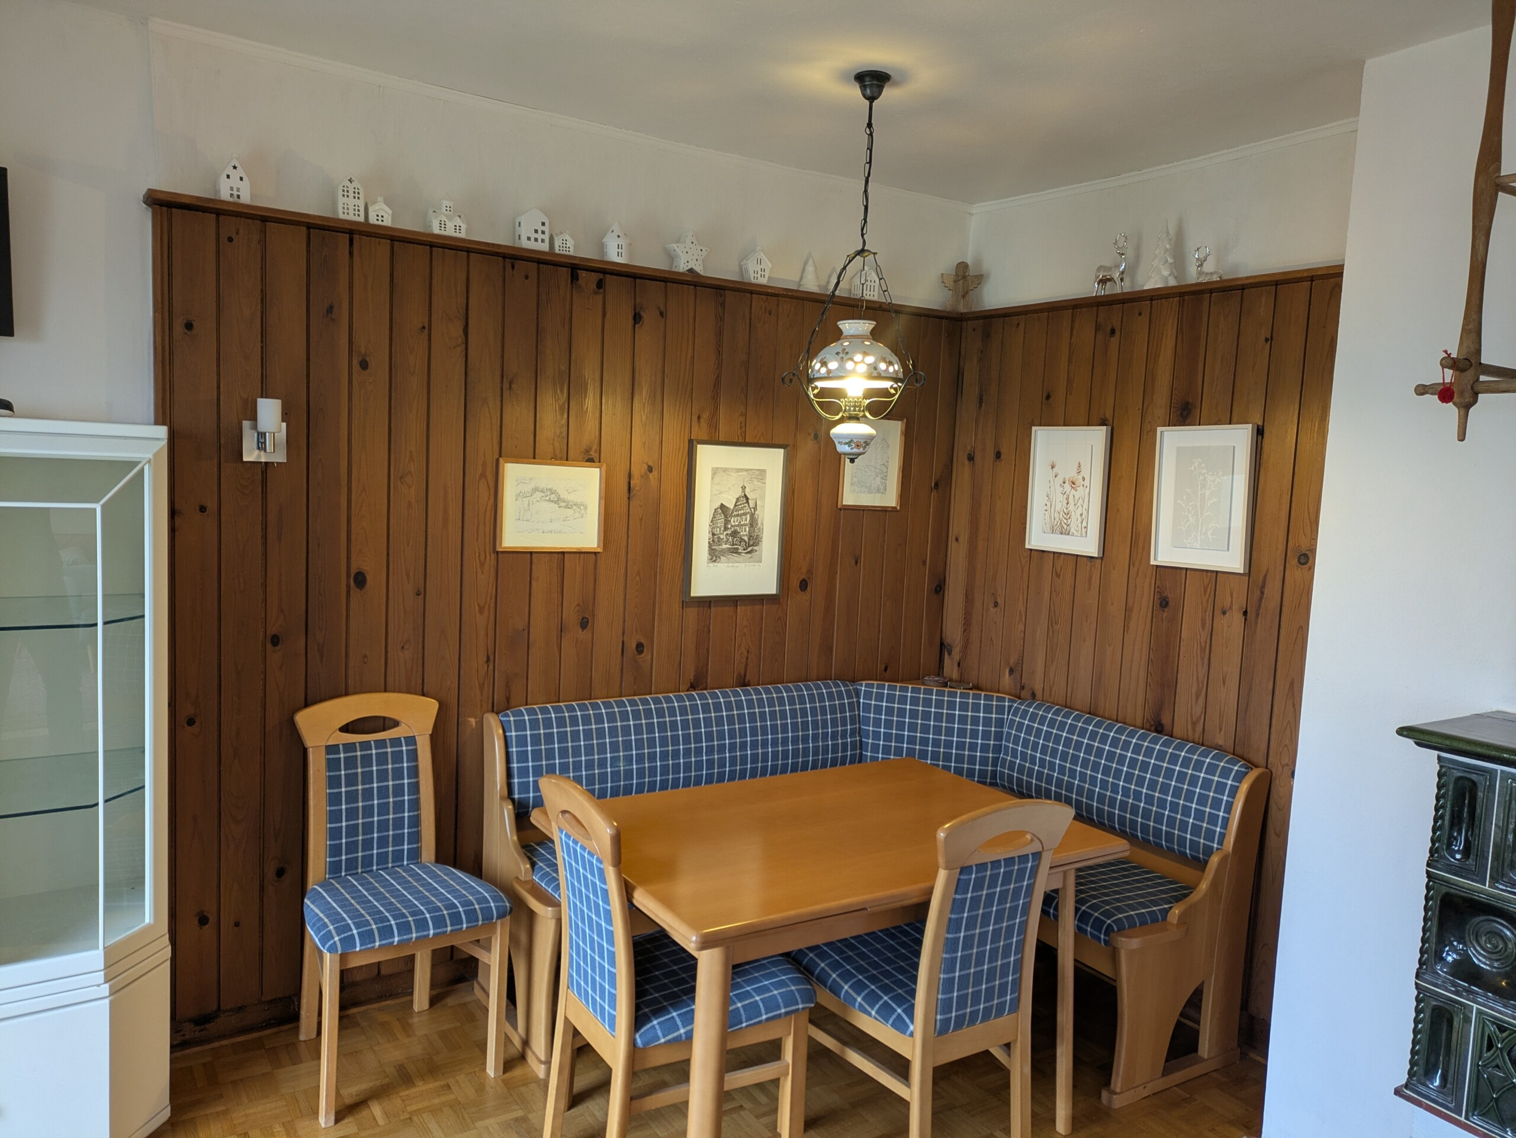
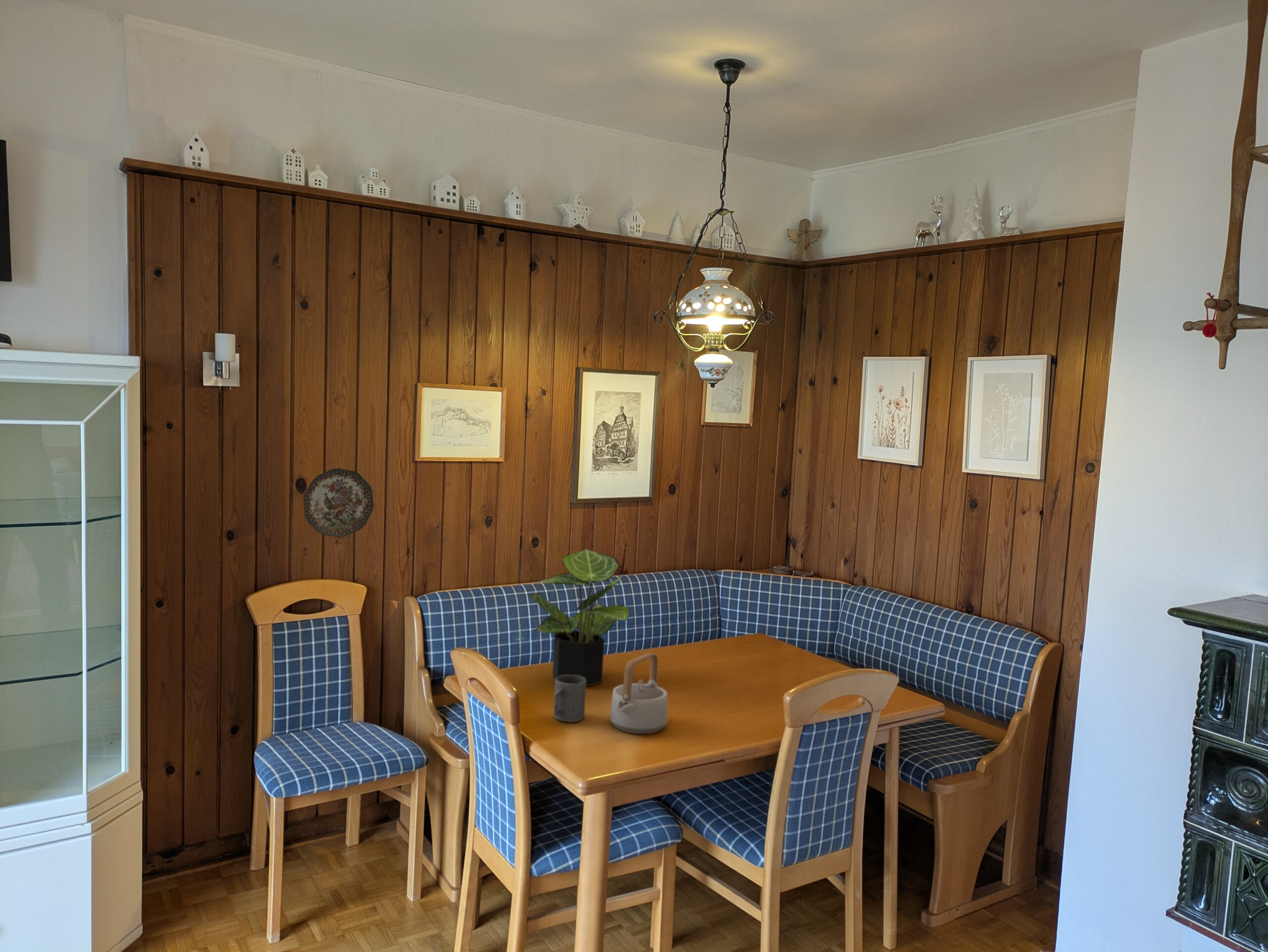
+ mug [553,675,586,722]
+ potted plant [529,547,631,687]
+ decorative plate [303,468,374,538]
+ teapot [610,652,668,734]
